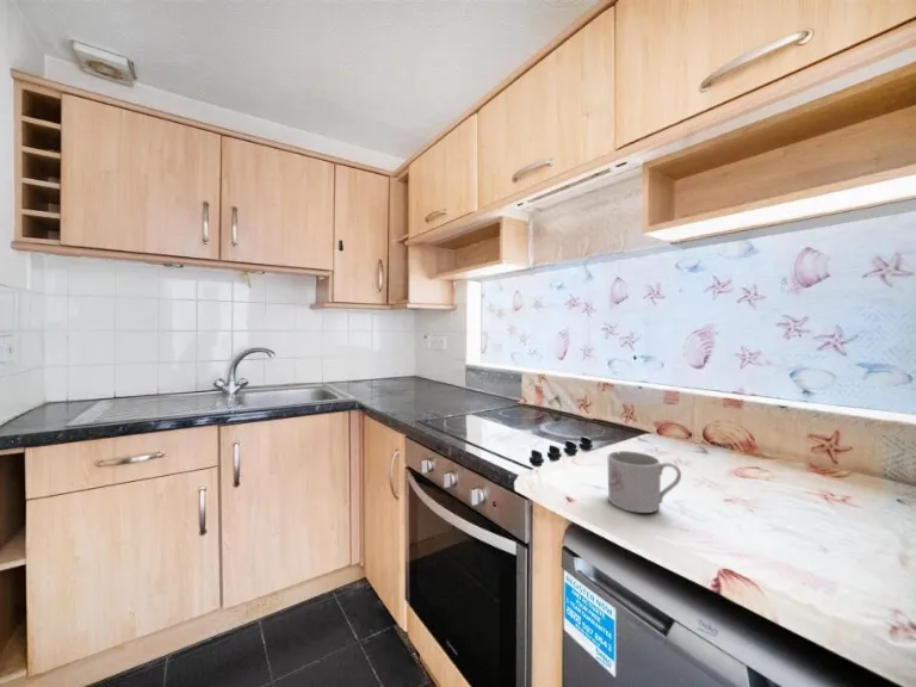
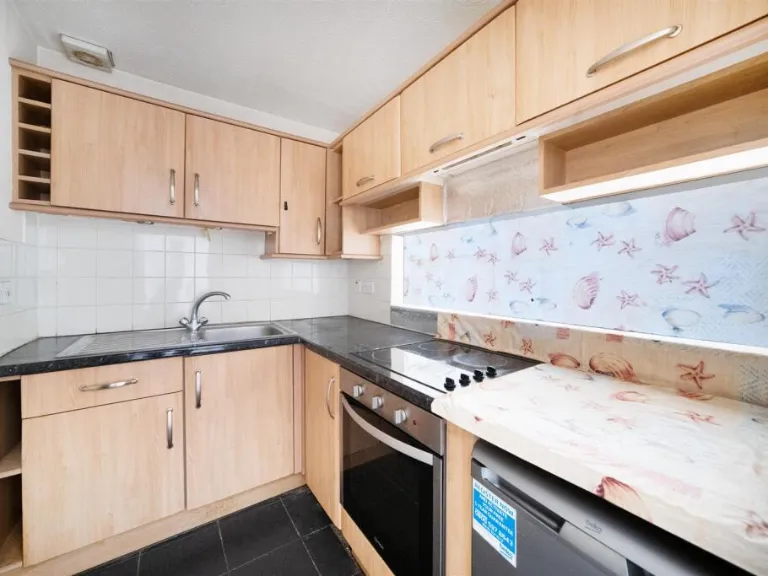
- mug [607,450,682,514]
